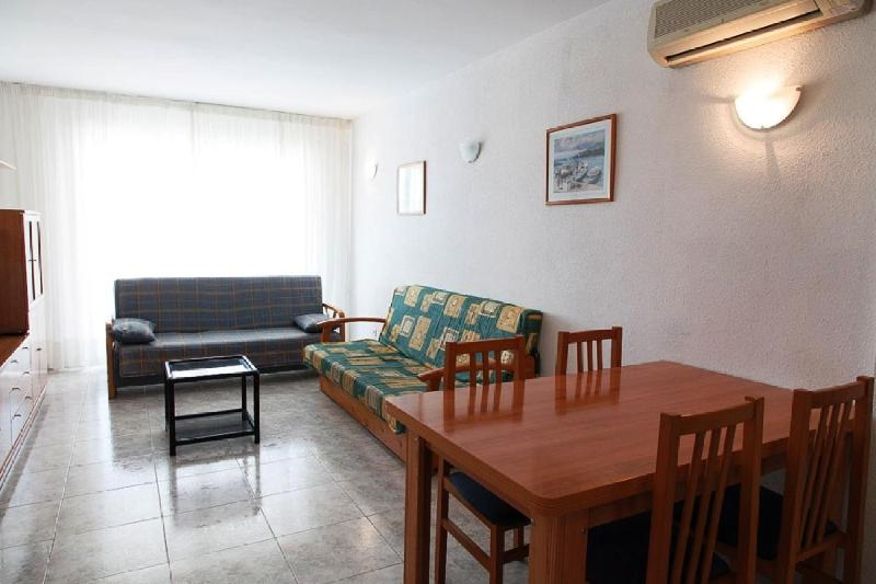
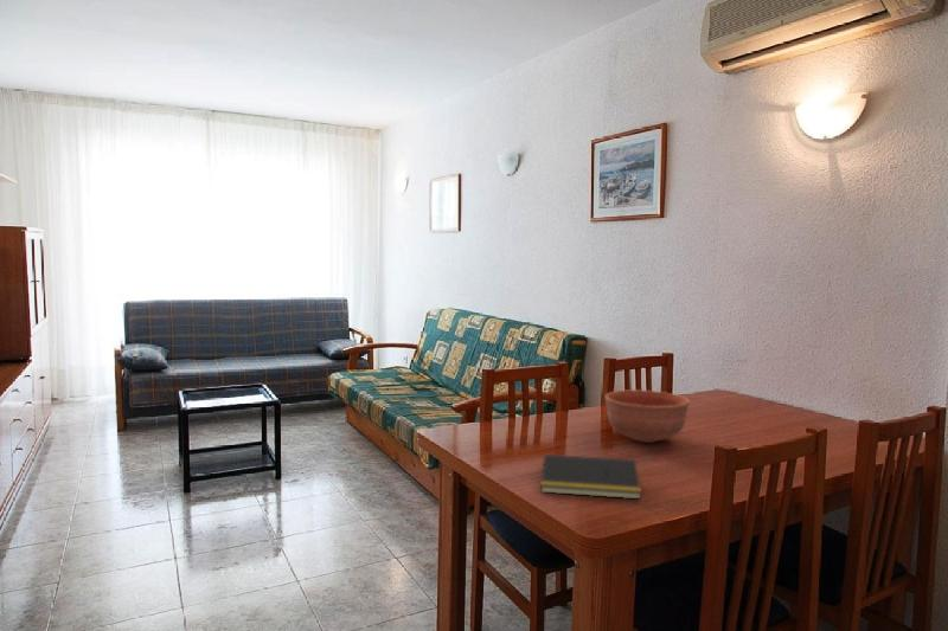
+ notepad [539,453,642,500]
+ bowl [604,388,691,444]
